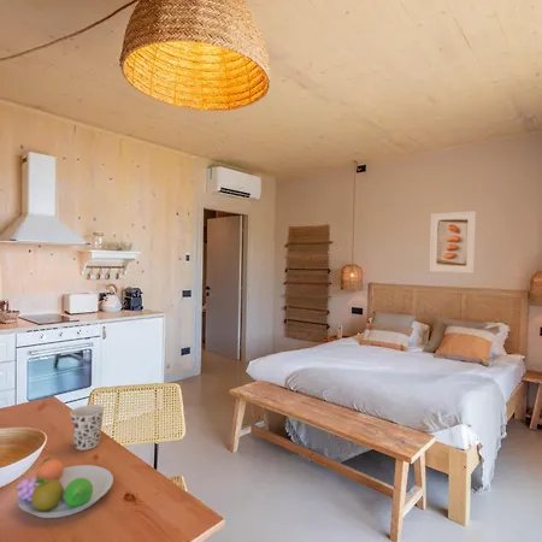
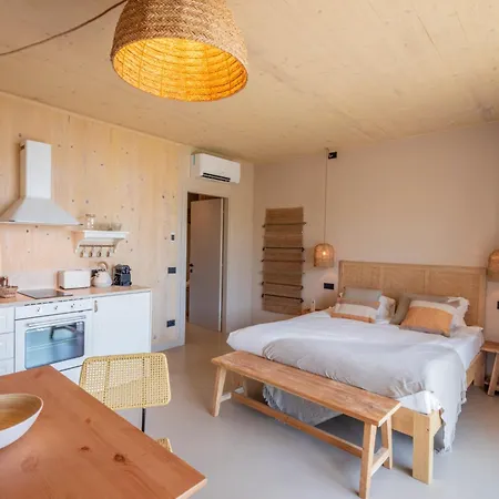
- cup [69,403,106,452]
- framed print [429,210,477,275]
- fruit bowl [14,456,114,519]
